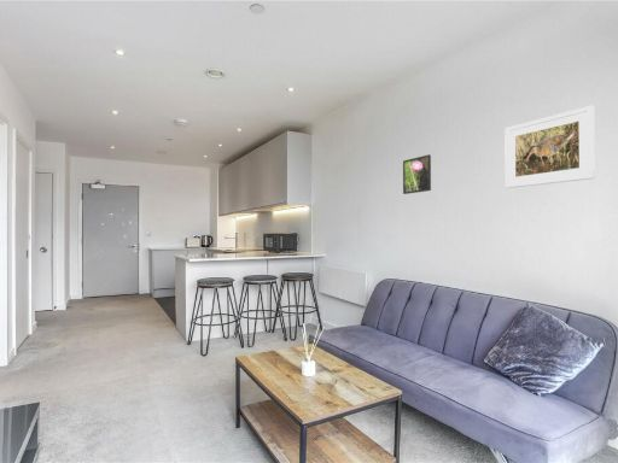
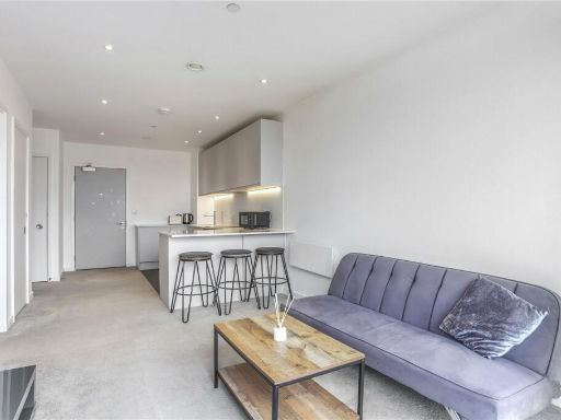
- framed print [402,153,432,195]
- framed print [503,105,596,189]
